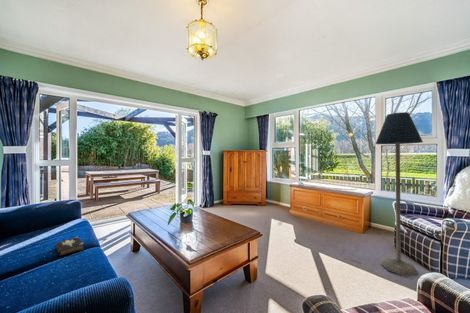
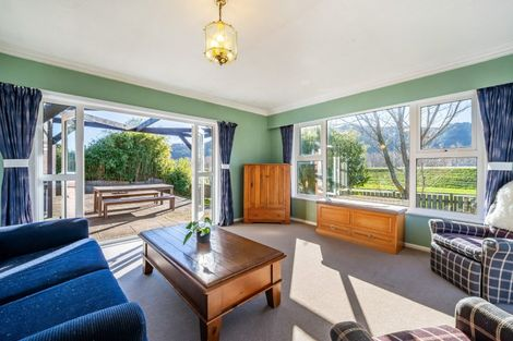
- floor lamp [375,111,424,277]
- hardback book [54,236,85,257]
